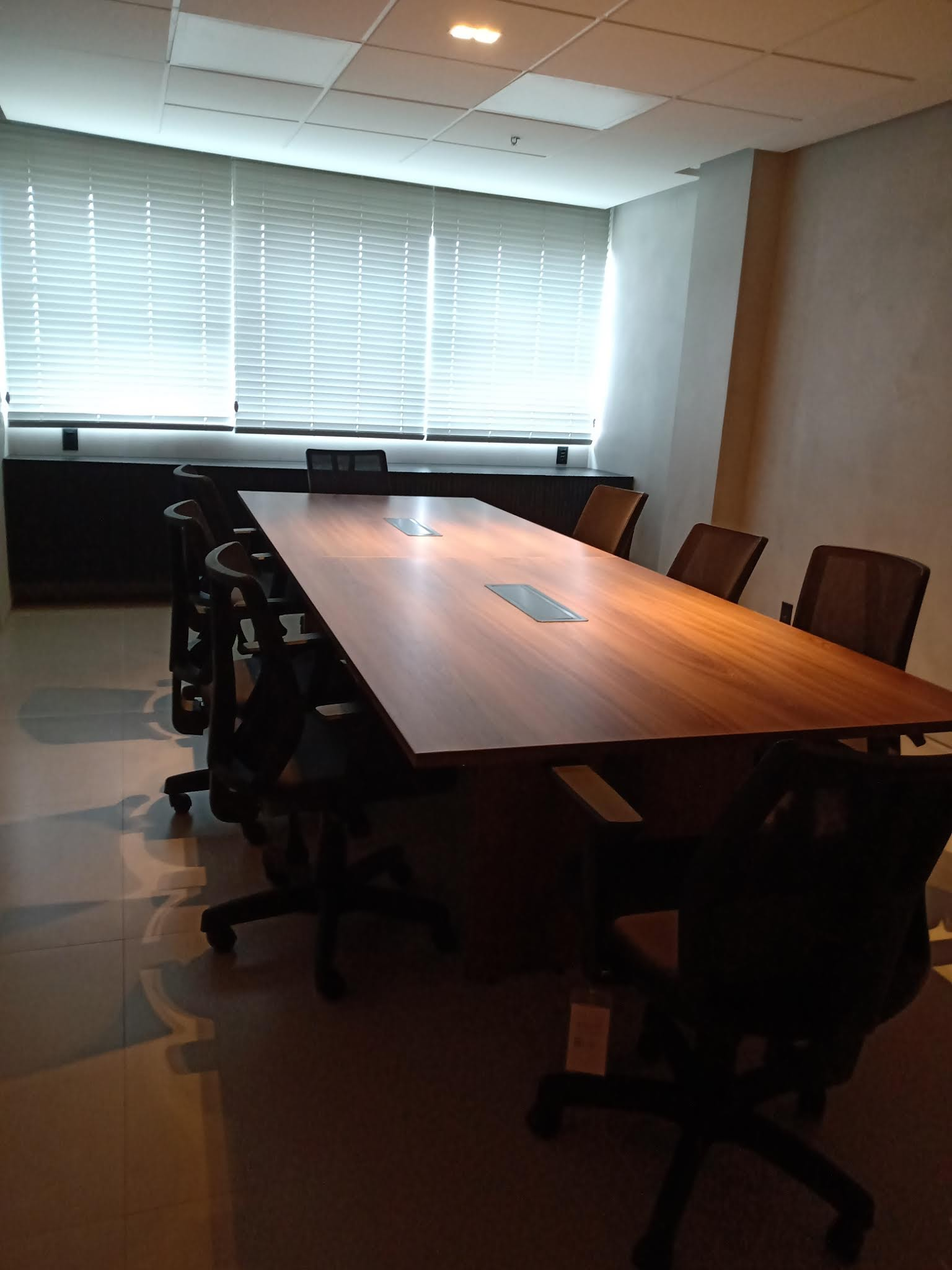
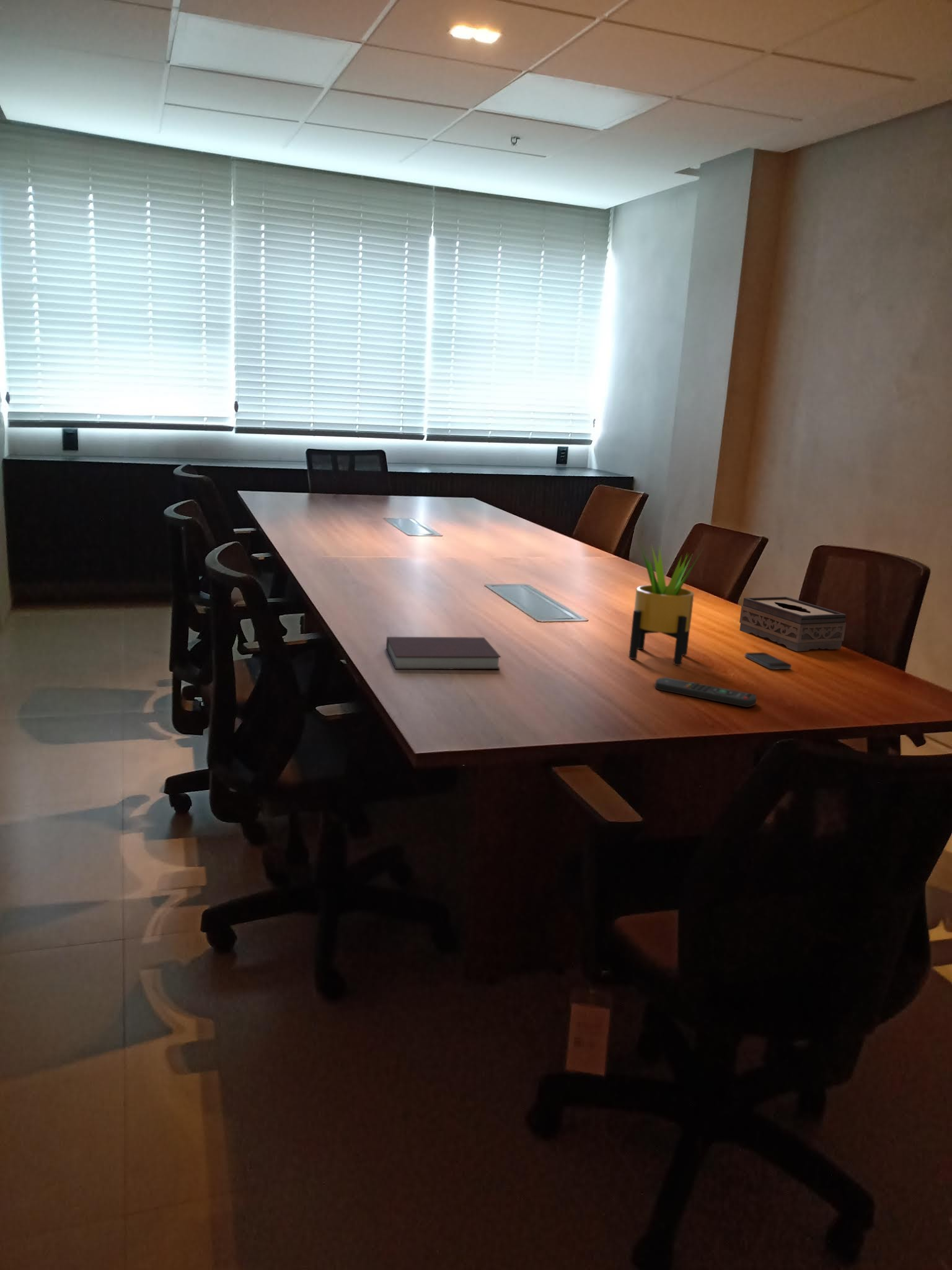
+ smartphone [744,652,792,670]
+ tissue box [739,596,847,652]
+ remote control [655,677,757,708]
+ potted plant [628,539,705,666]
+ notebook [386,636,501,670]
